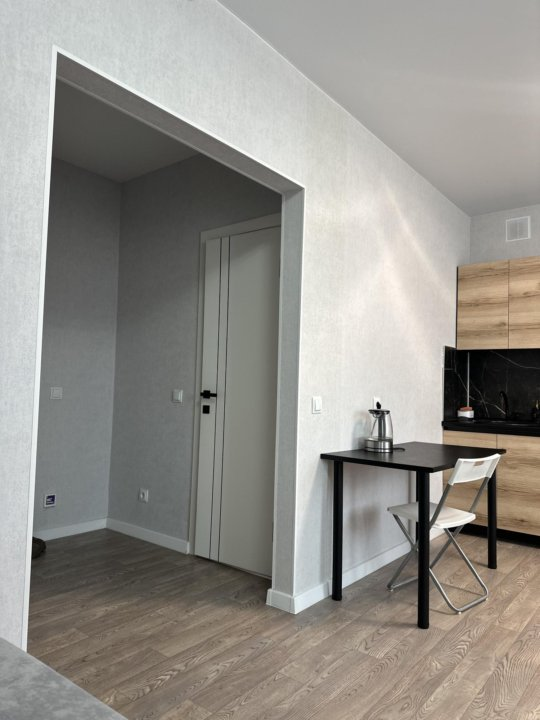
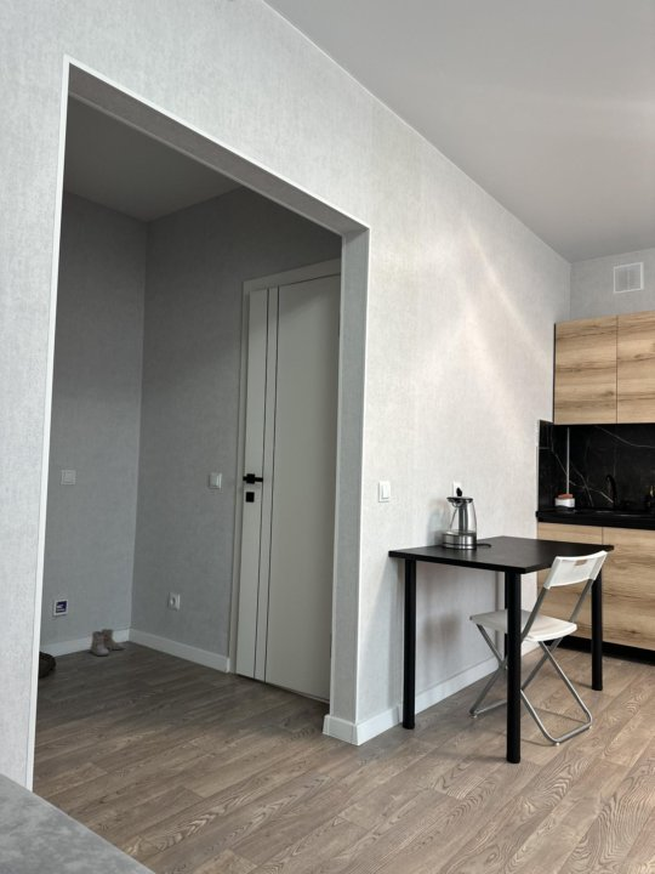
+ boots [86,628,125,657]
